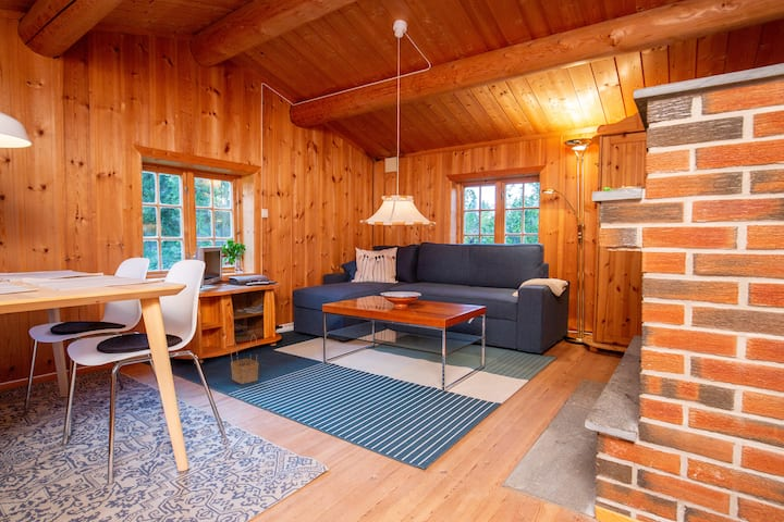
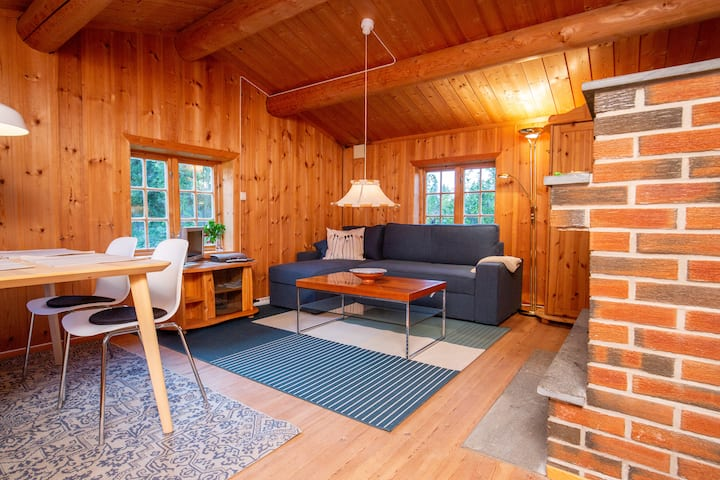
- basket [230,334,259,385]
